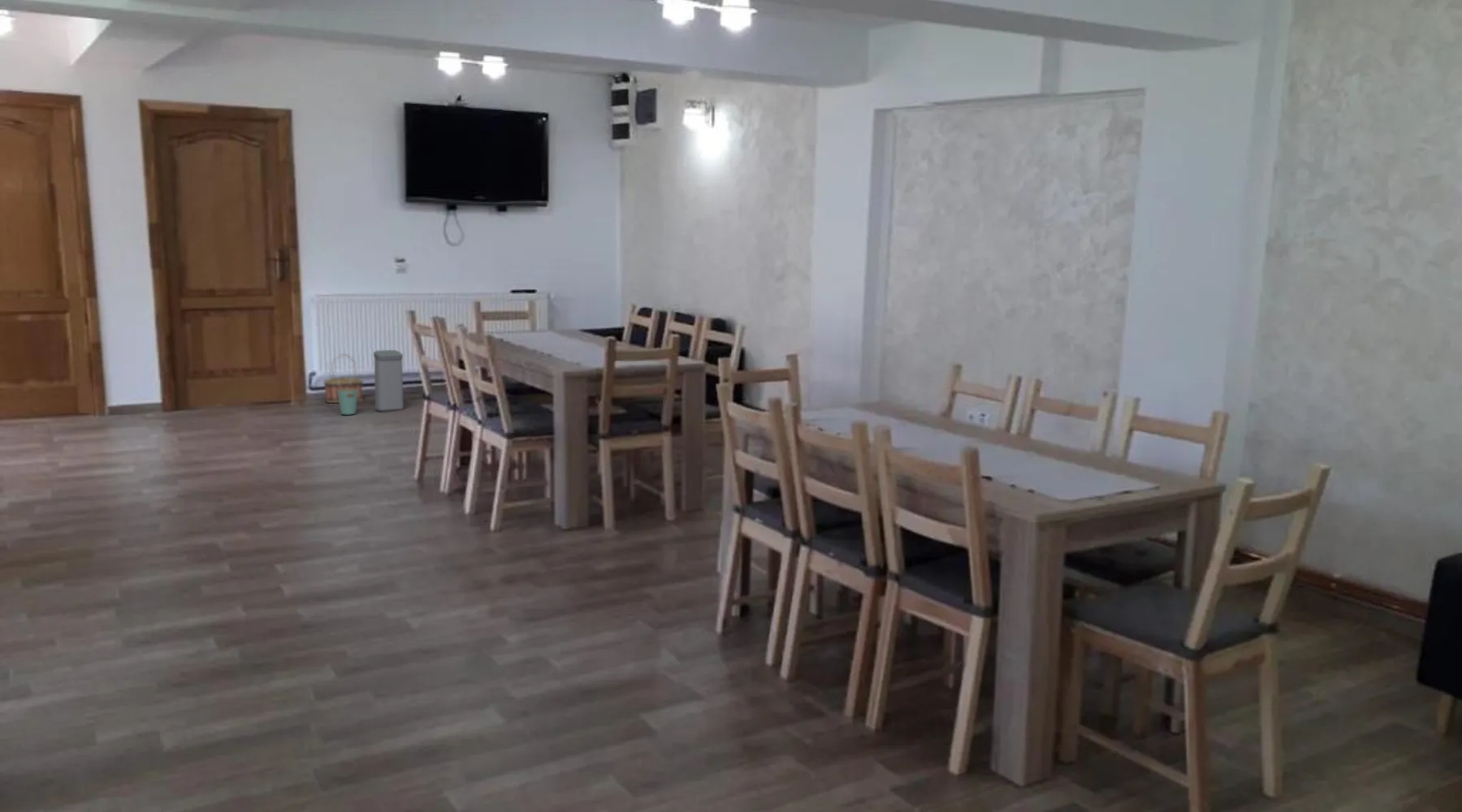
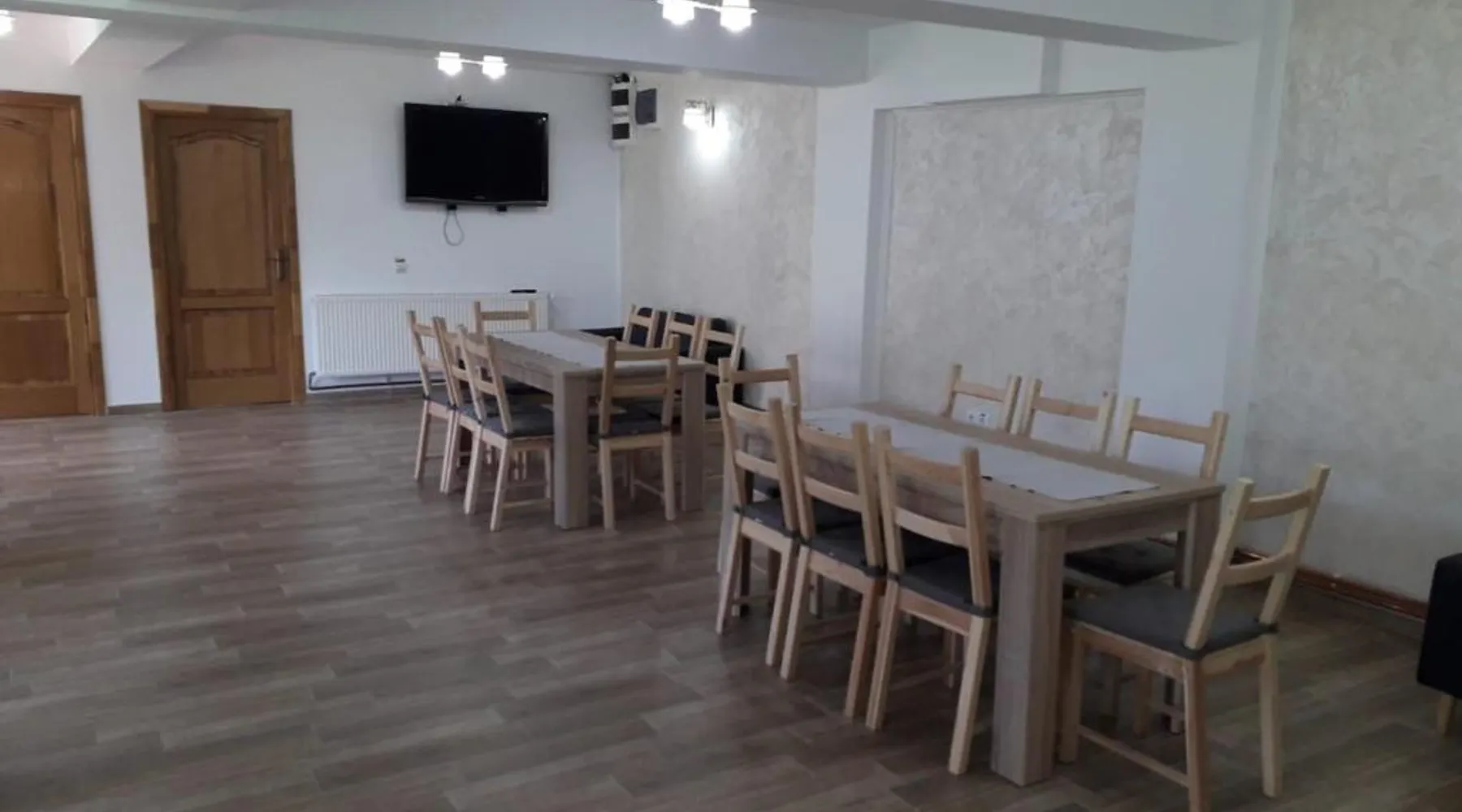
- trash can [337,349,404,415]
- basket [322,354,364,404]
